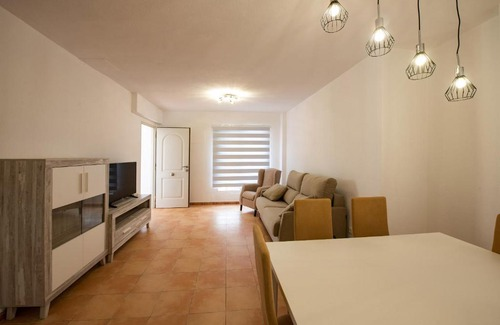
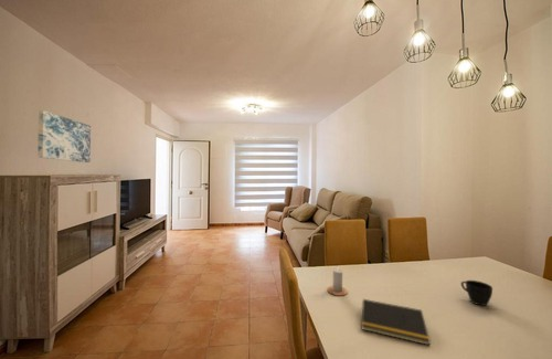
+ candle [326,268,349,297]
+ cup [460,279,493,307]
+ notepad [360,298,432,346]
+ wall art [36,109,92,163]
